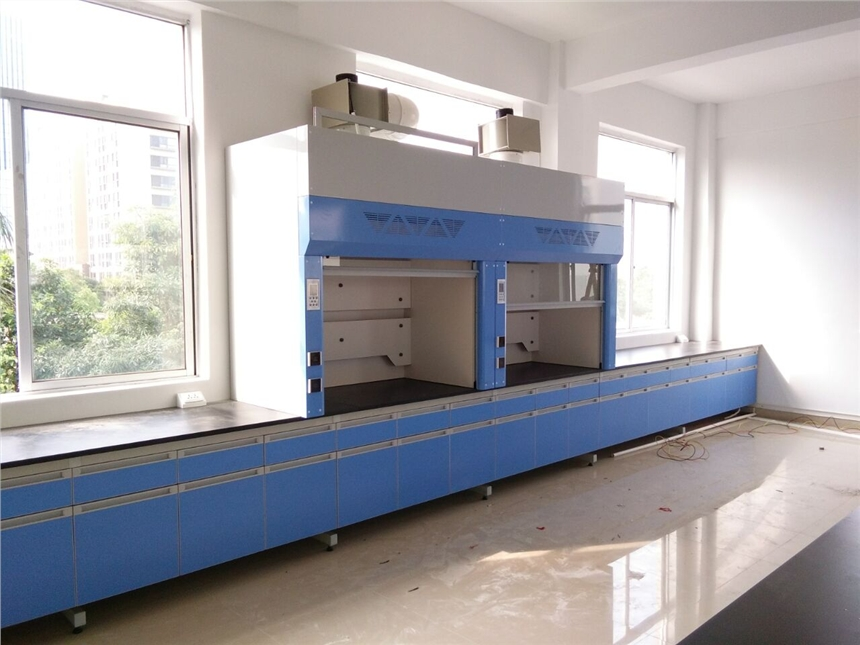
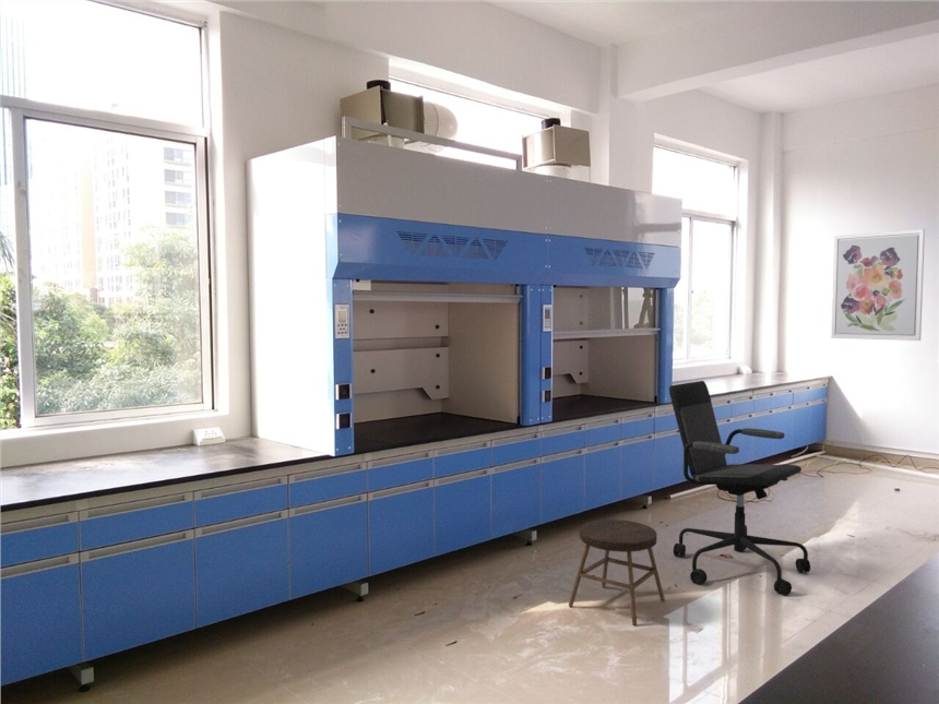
+ wall art [830,228,926,342]
+ stool [568,518,666,627]
+ office chair [668,380,811,597]
